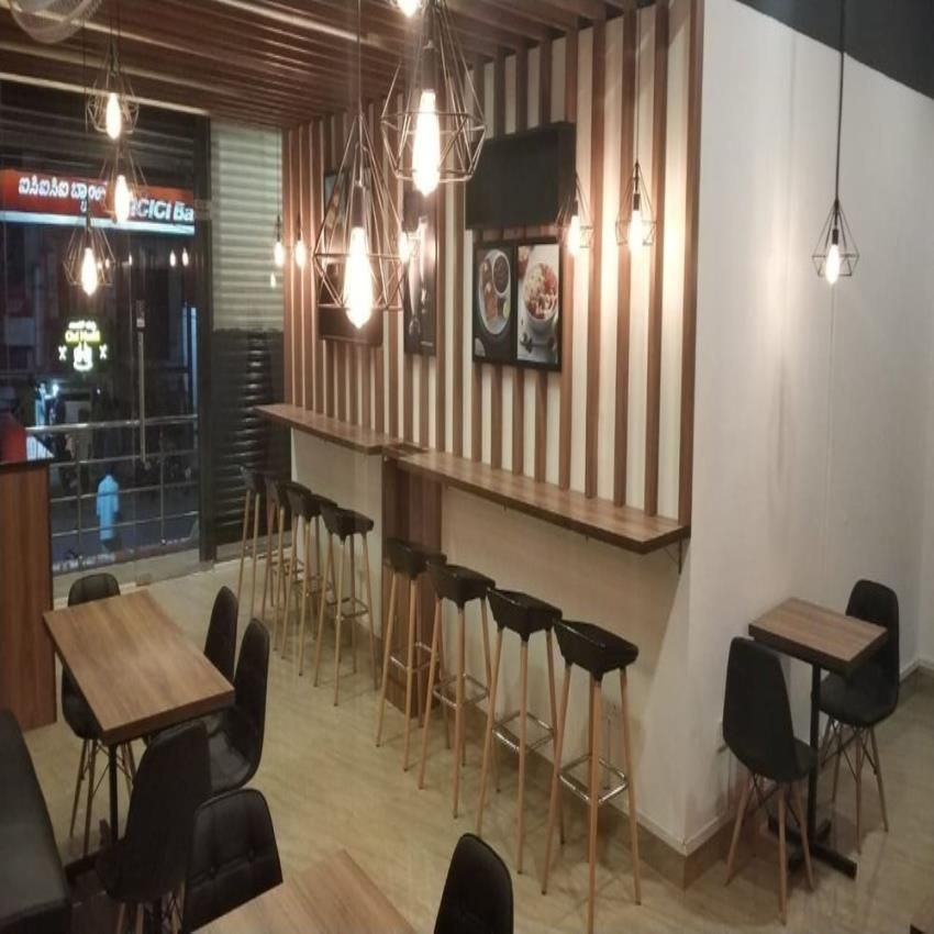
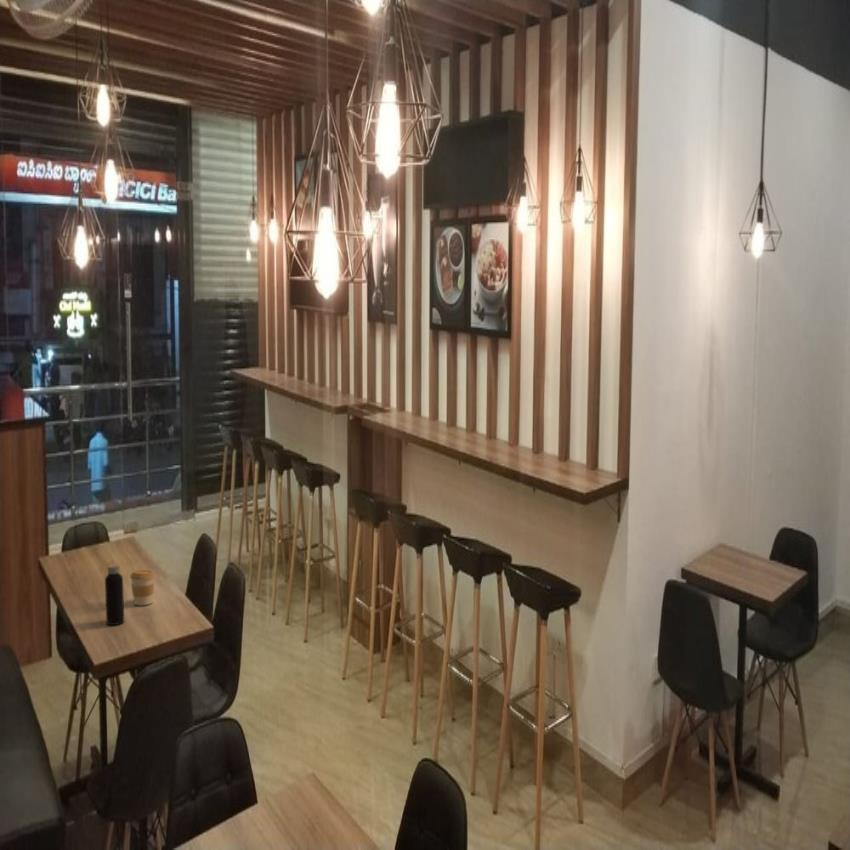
+ water bottle [104,559,125,626]
+ coffee cup [129,569,156,606]
